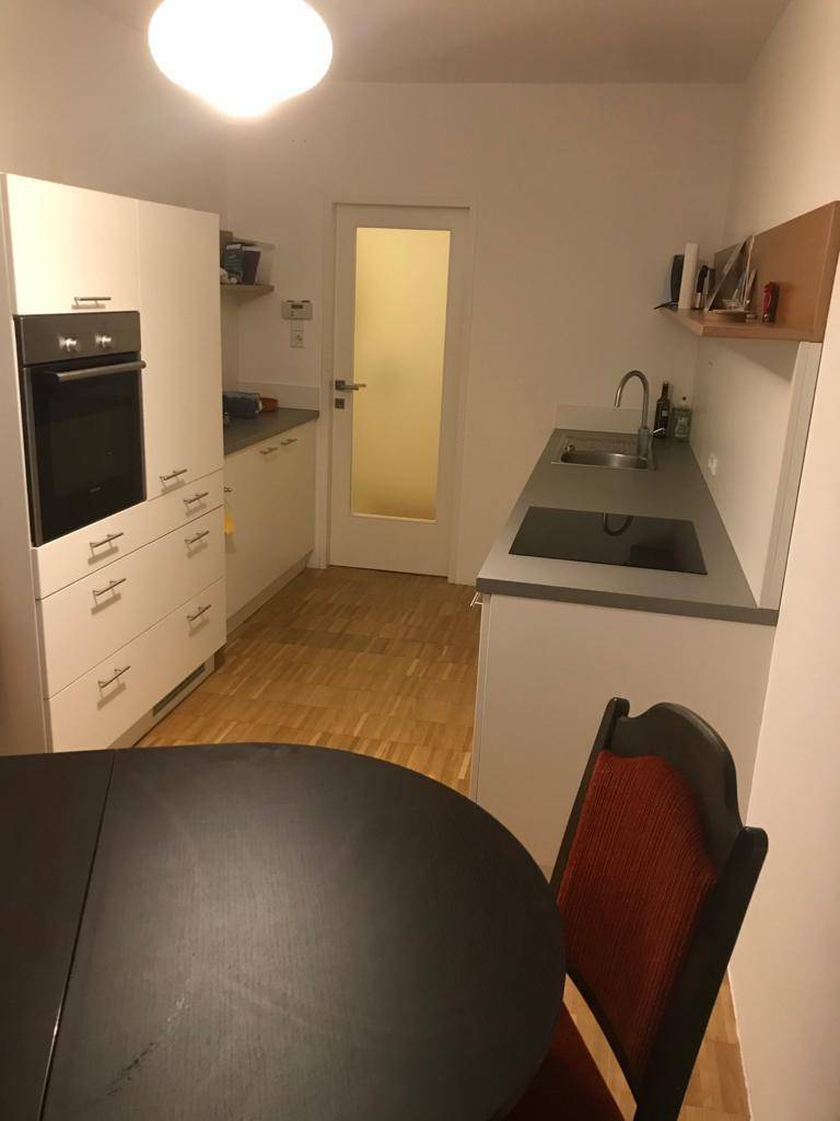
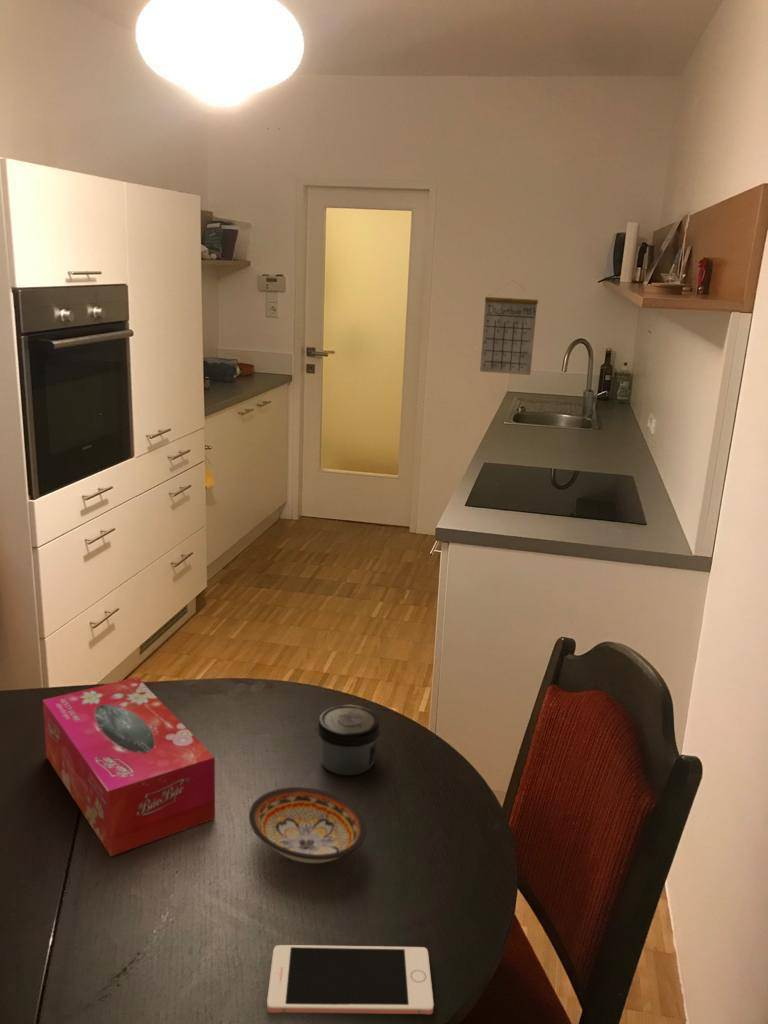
+ bowl [248,786,367,864]
+ cell phone [266,944,435,1015]
+ tissue box [42,676,216,857]
+ calendar [479,279,539,376]
+ jar [316,704,381,776]
